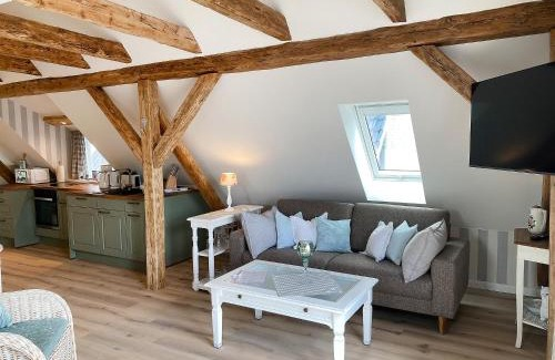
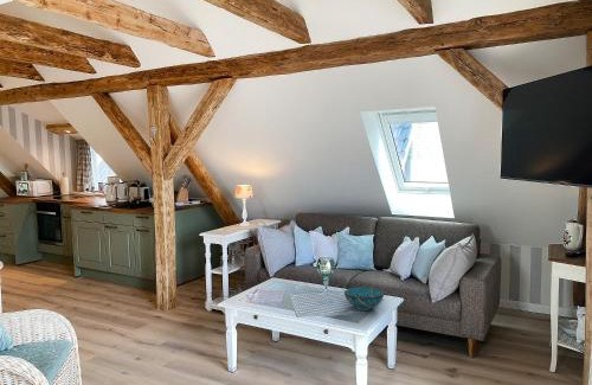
+ decorative bowl [343,285,386,312]
